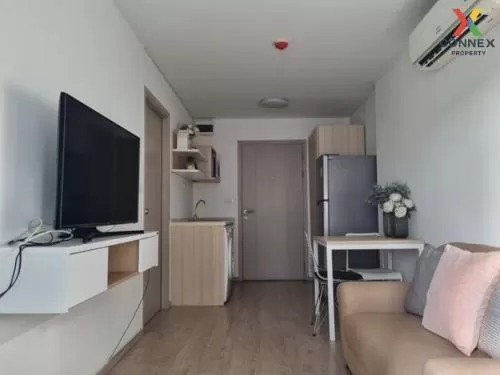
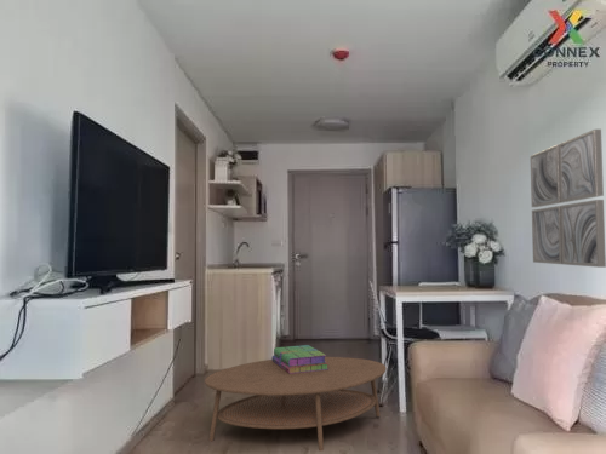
+ stack of books [270,344,328,374]
+ coffee table [204,356,388,452]
+ wall art [530,128,606,269]
